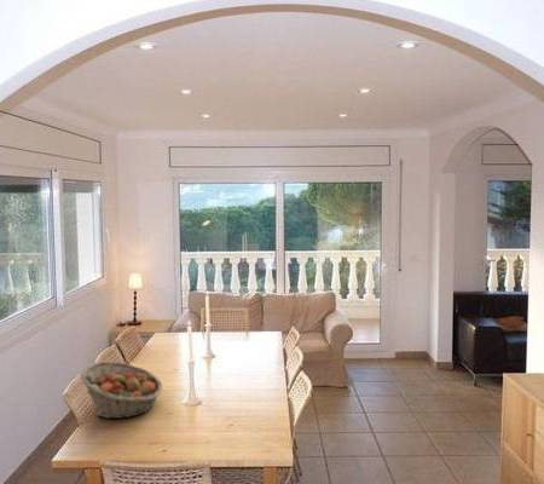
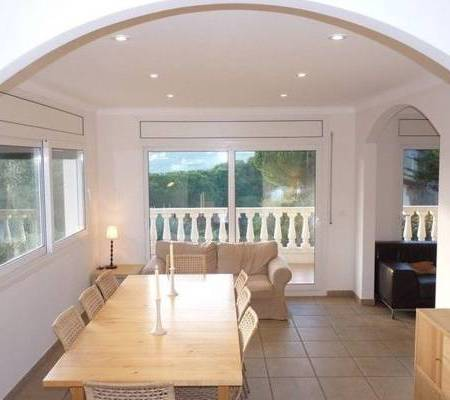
- fruit basket [79,361,163,420]
